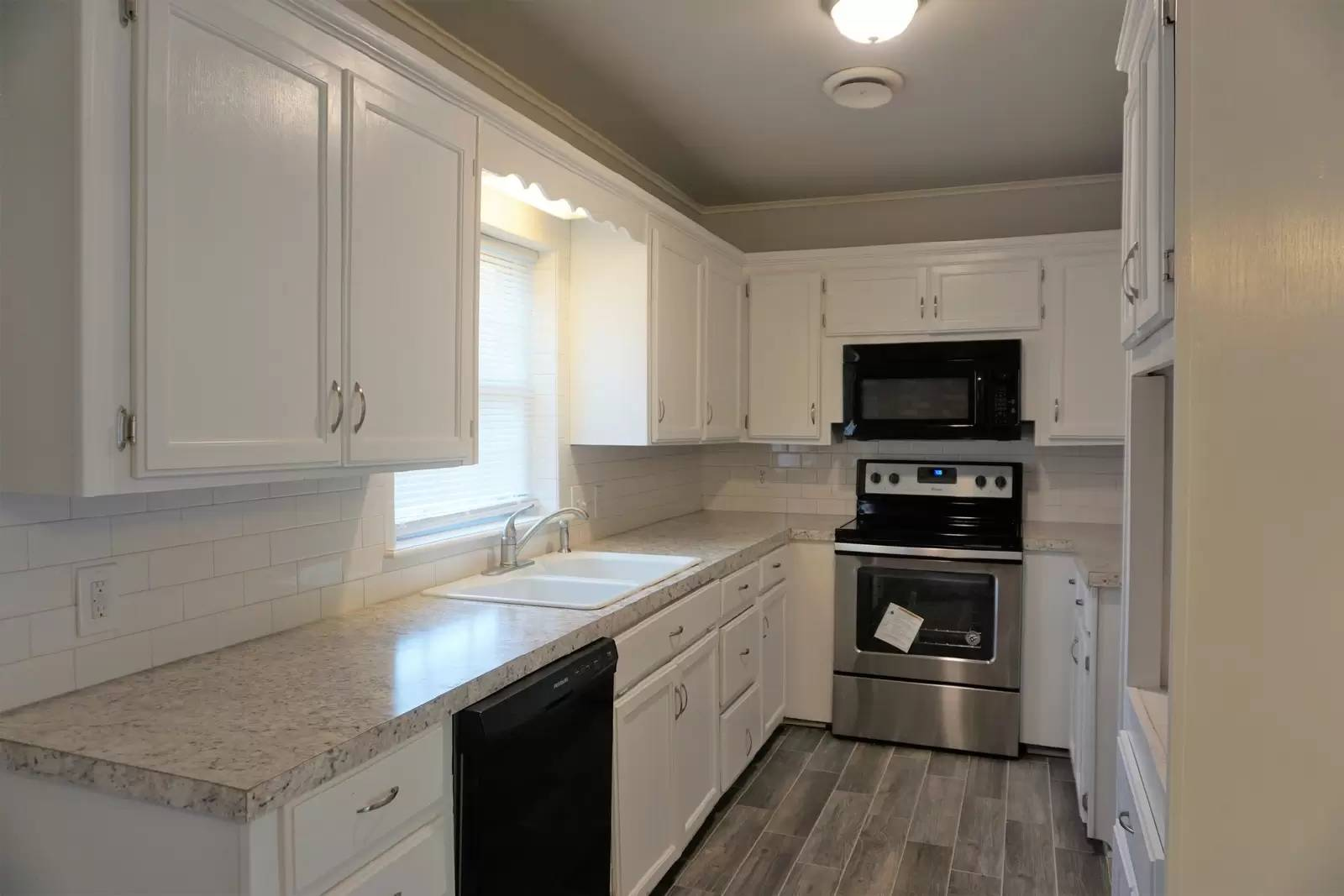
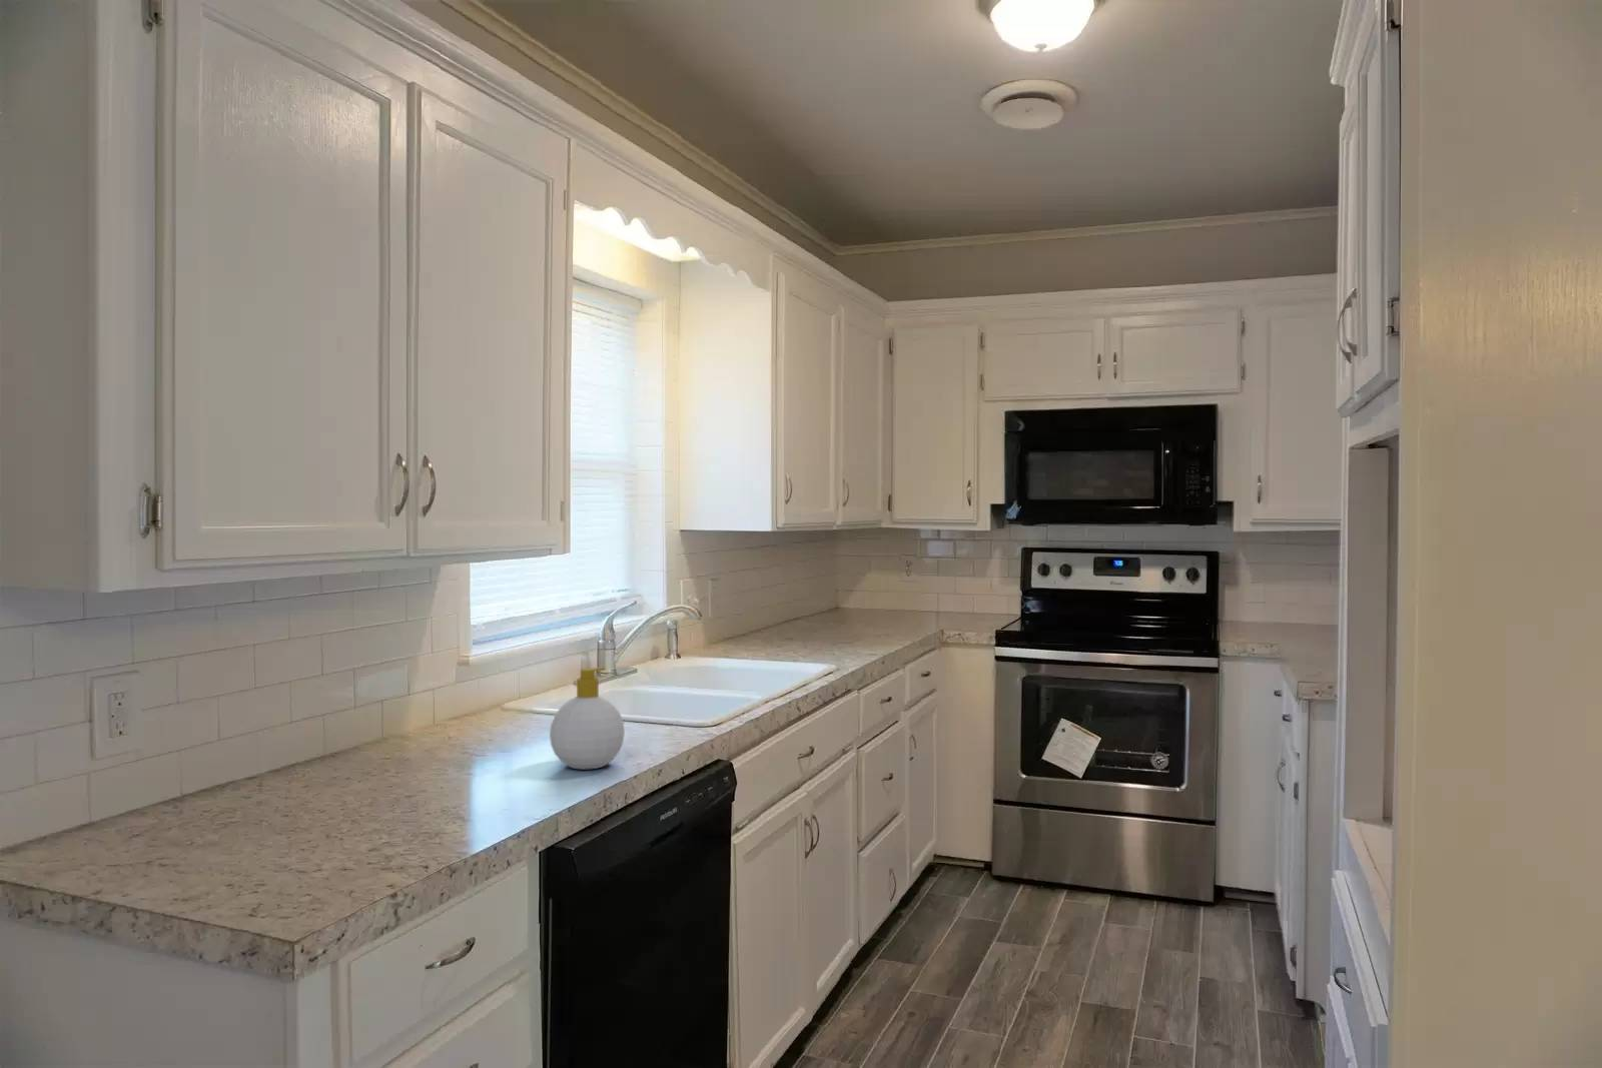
+ soap bottle [548,666,626,770]
